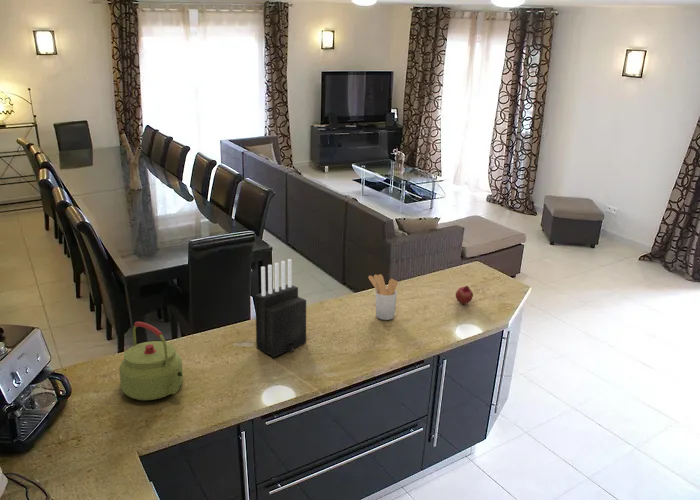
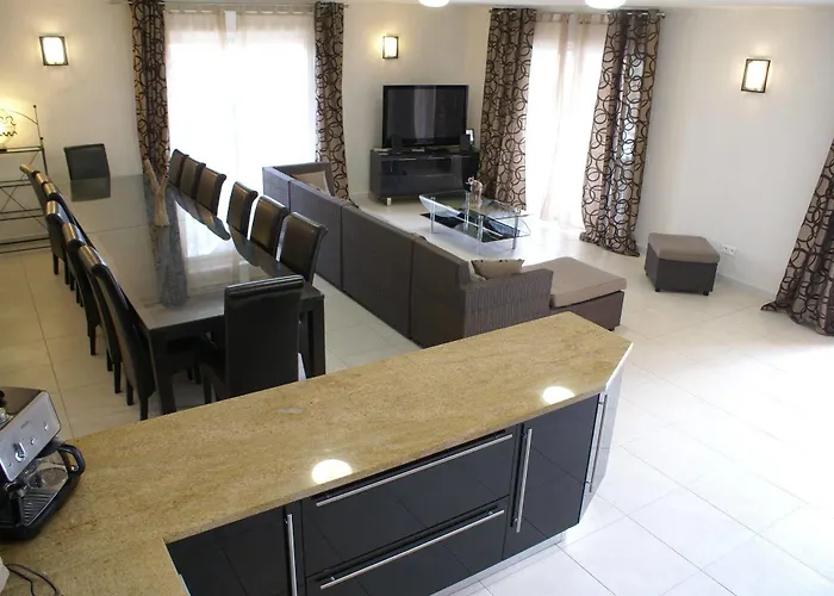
- kettle [119,321,184,401]
- fruit [454,285,474,305]
- knife block [254,258,307,358]
- utensil holder [367,273,399,321]
